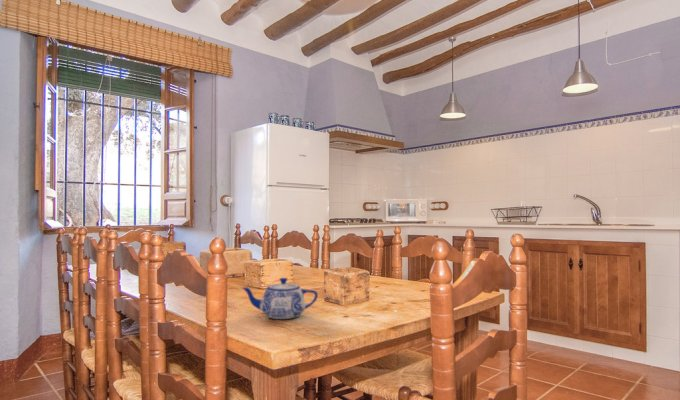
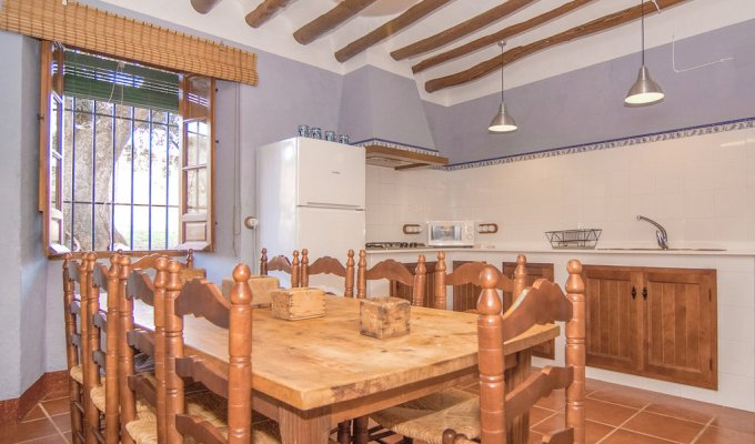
- teapot [241,277,319,320]
